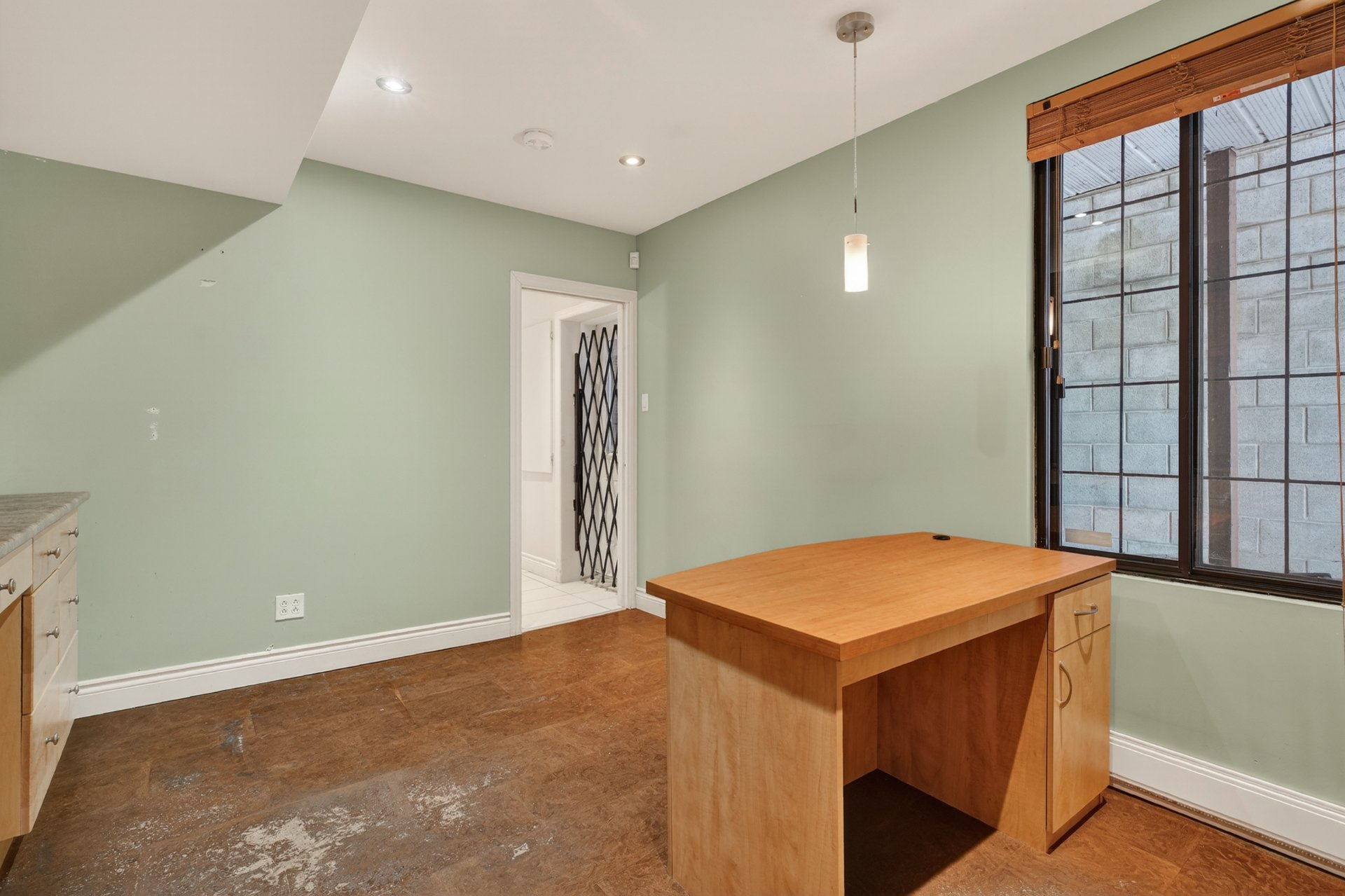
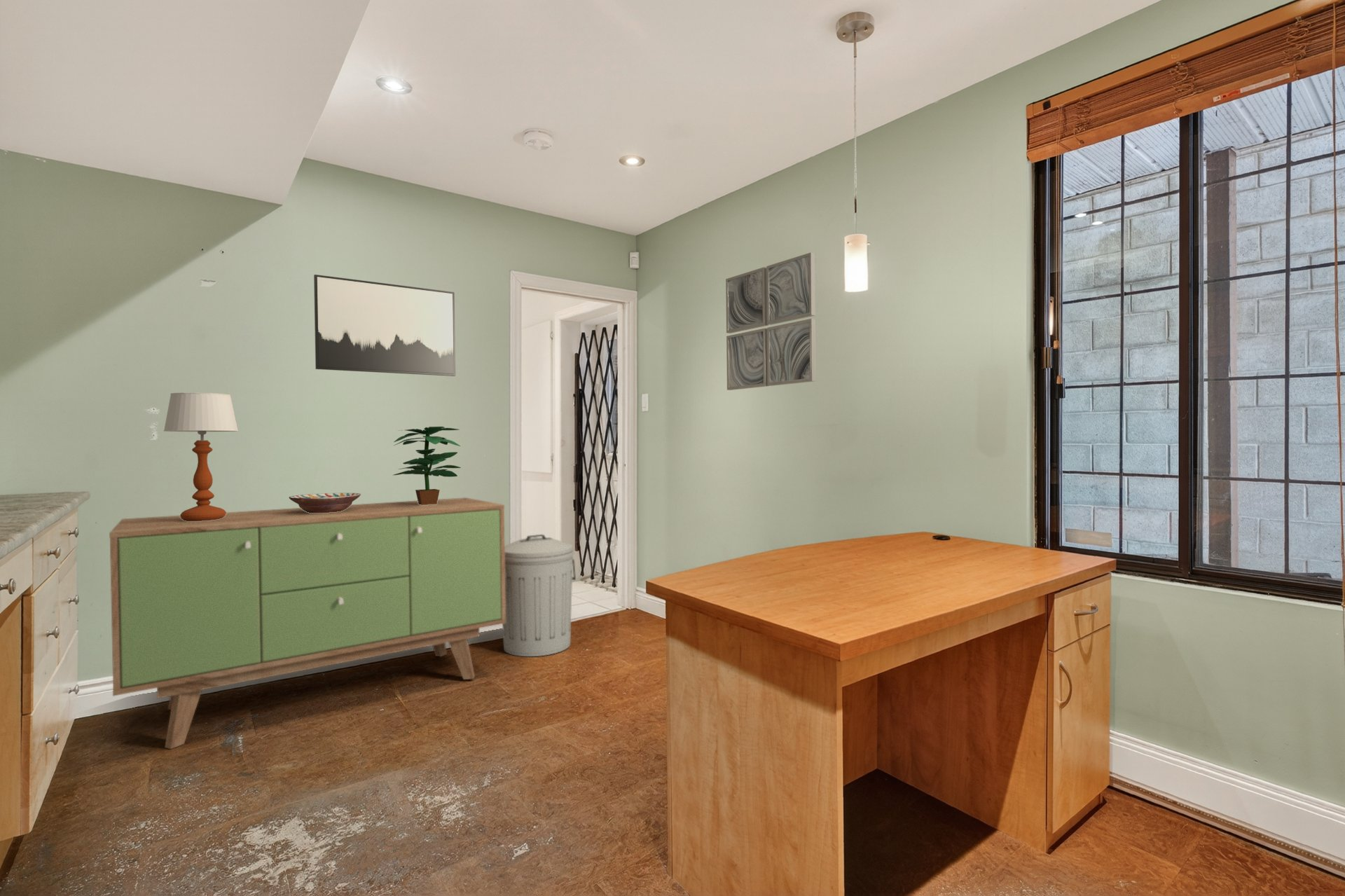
+ table lamp [163,392,239,521]
+ decorative bowl [289,492,361,513]
+ potted plant [393,426,462,505]
+ wall art [313,274,456,377]
+ trash can [502,534,577,657]
+ wall art [725,251,817,391]
+ sideboard [109,497,506,750]
